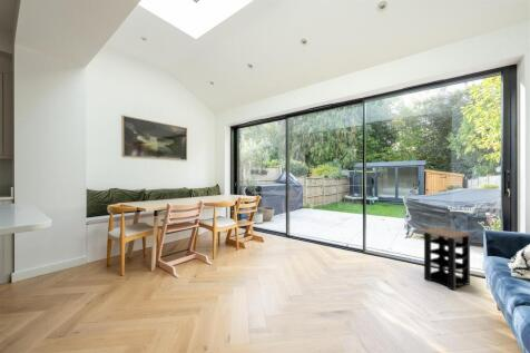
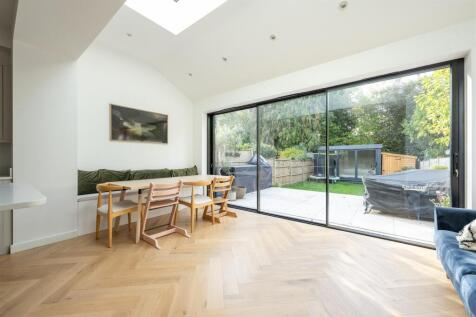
- side table [420,226,472,292]
